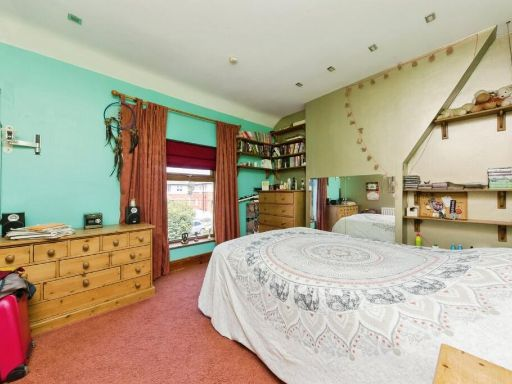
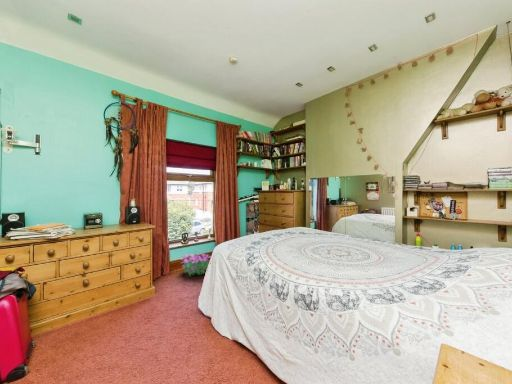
+ decorative plant [179,250,212,277]
